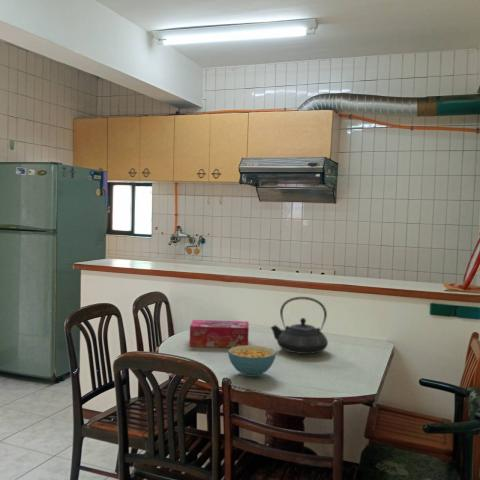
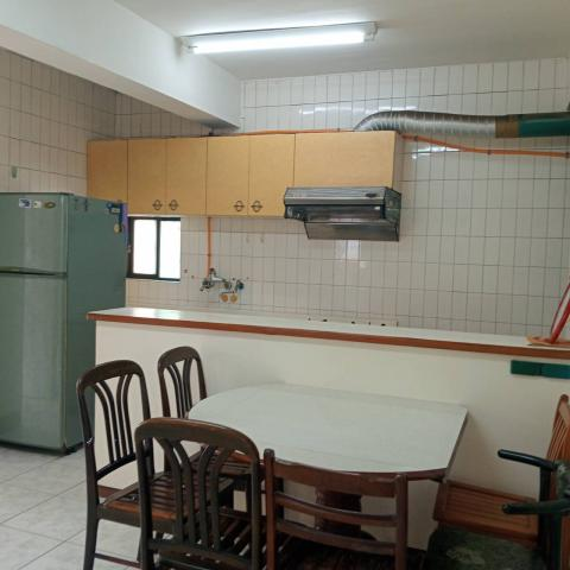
- cereal bowl [227,344,277,378]
- teapot [270,296,329,355]
- tissue box [188,319,250,348]
